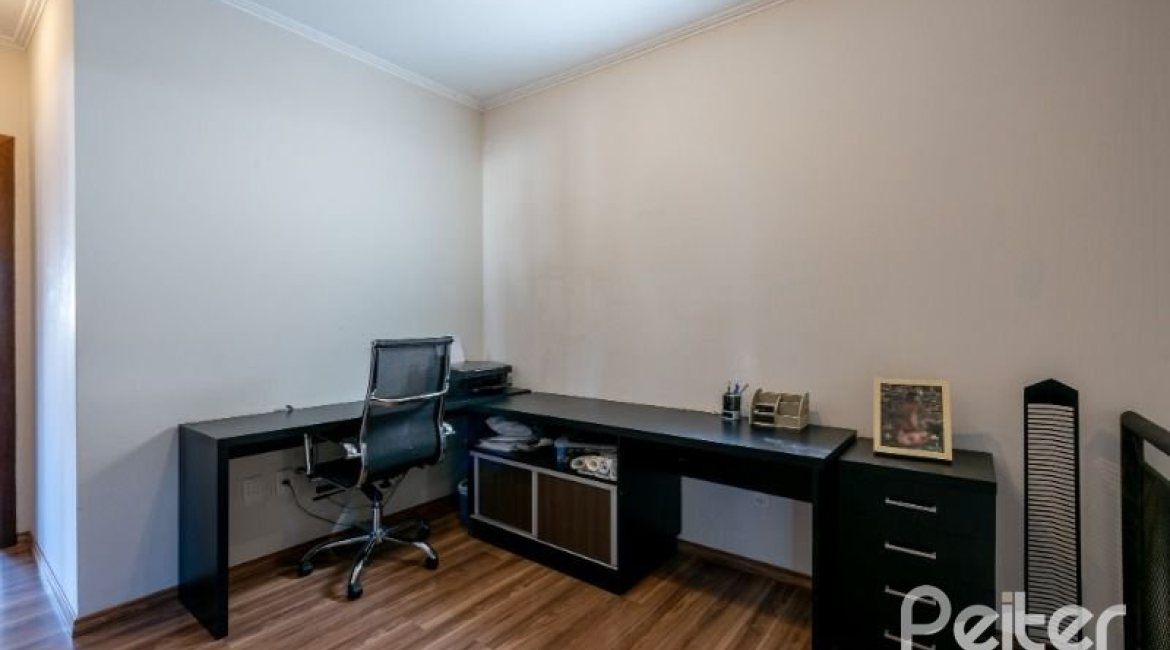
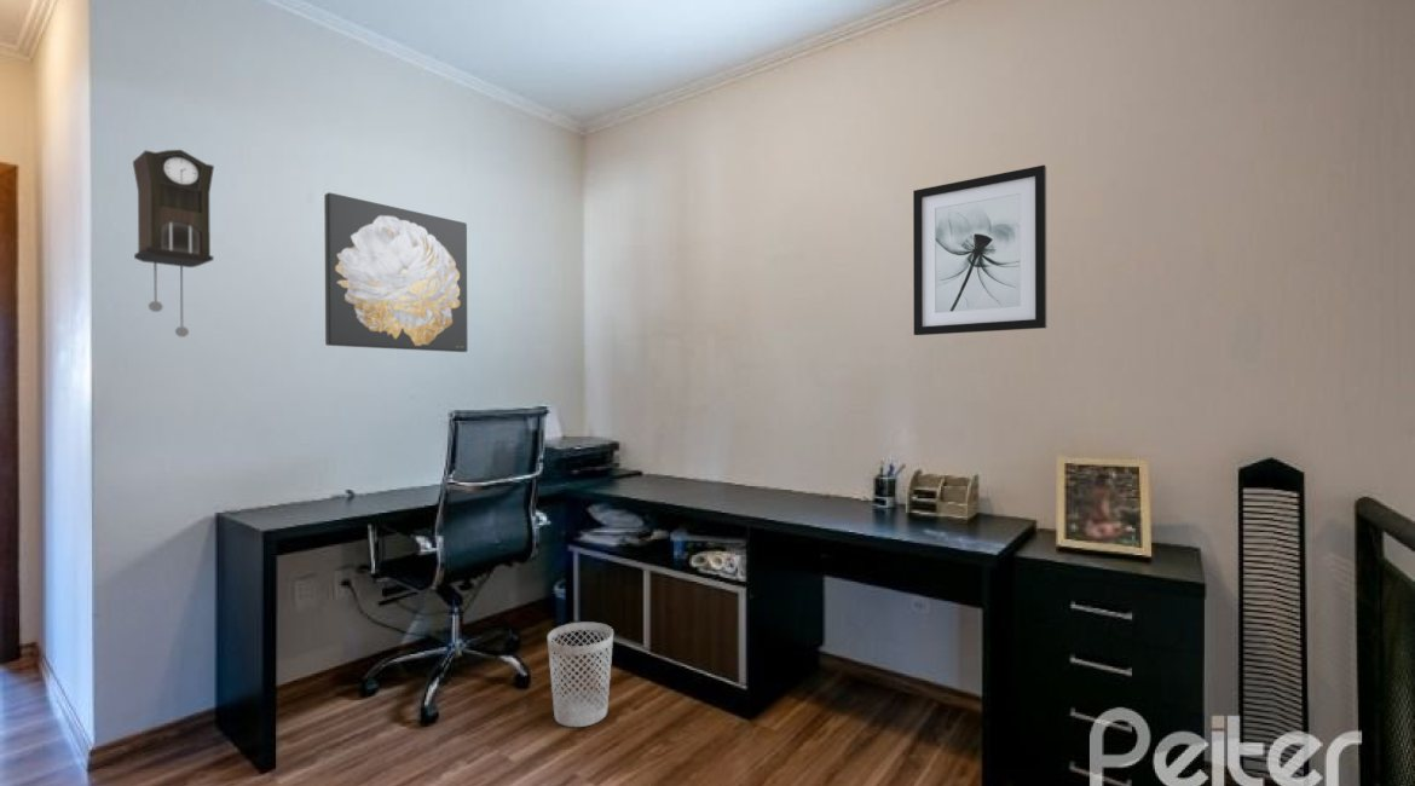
+ wall art [323,191,468,353]
+ wastebasket [547,622,614,728]
+ wall art [912,163,1047,336]
+ pendulum clock [132,149,215,339]
